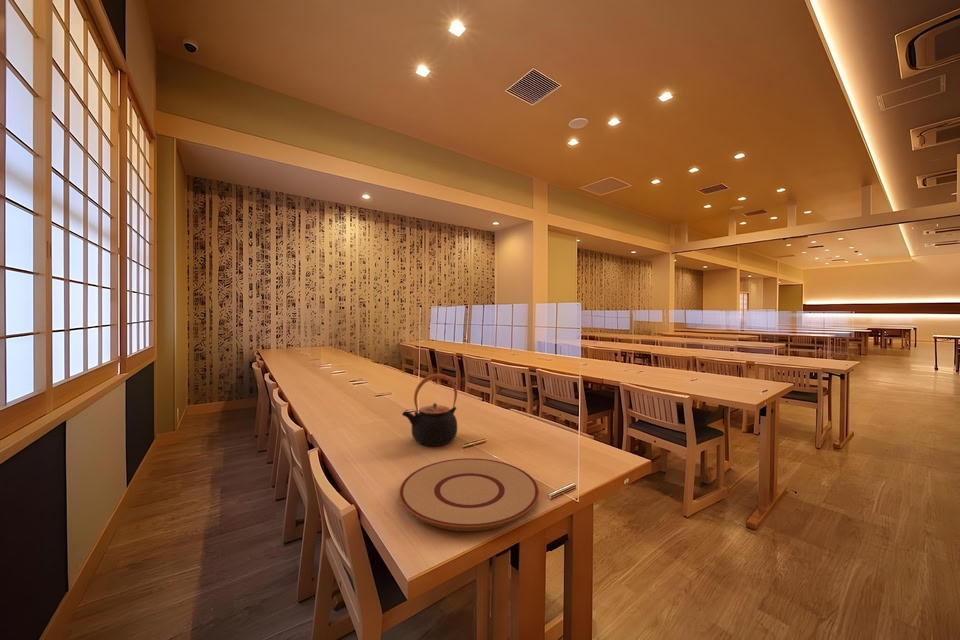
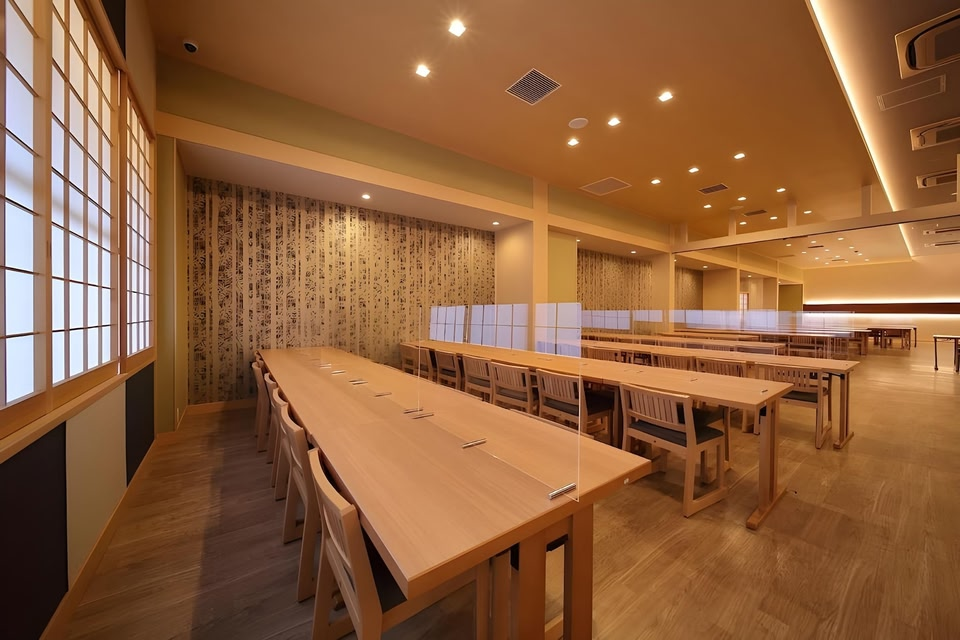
- teapot [401,373,458,447]
- plate [398,457,540,532]
